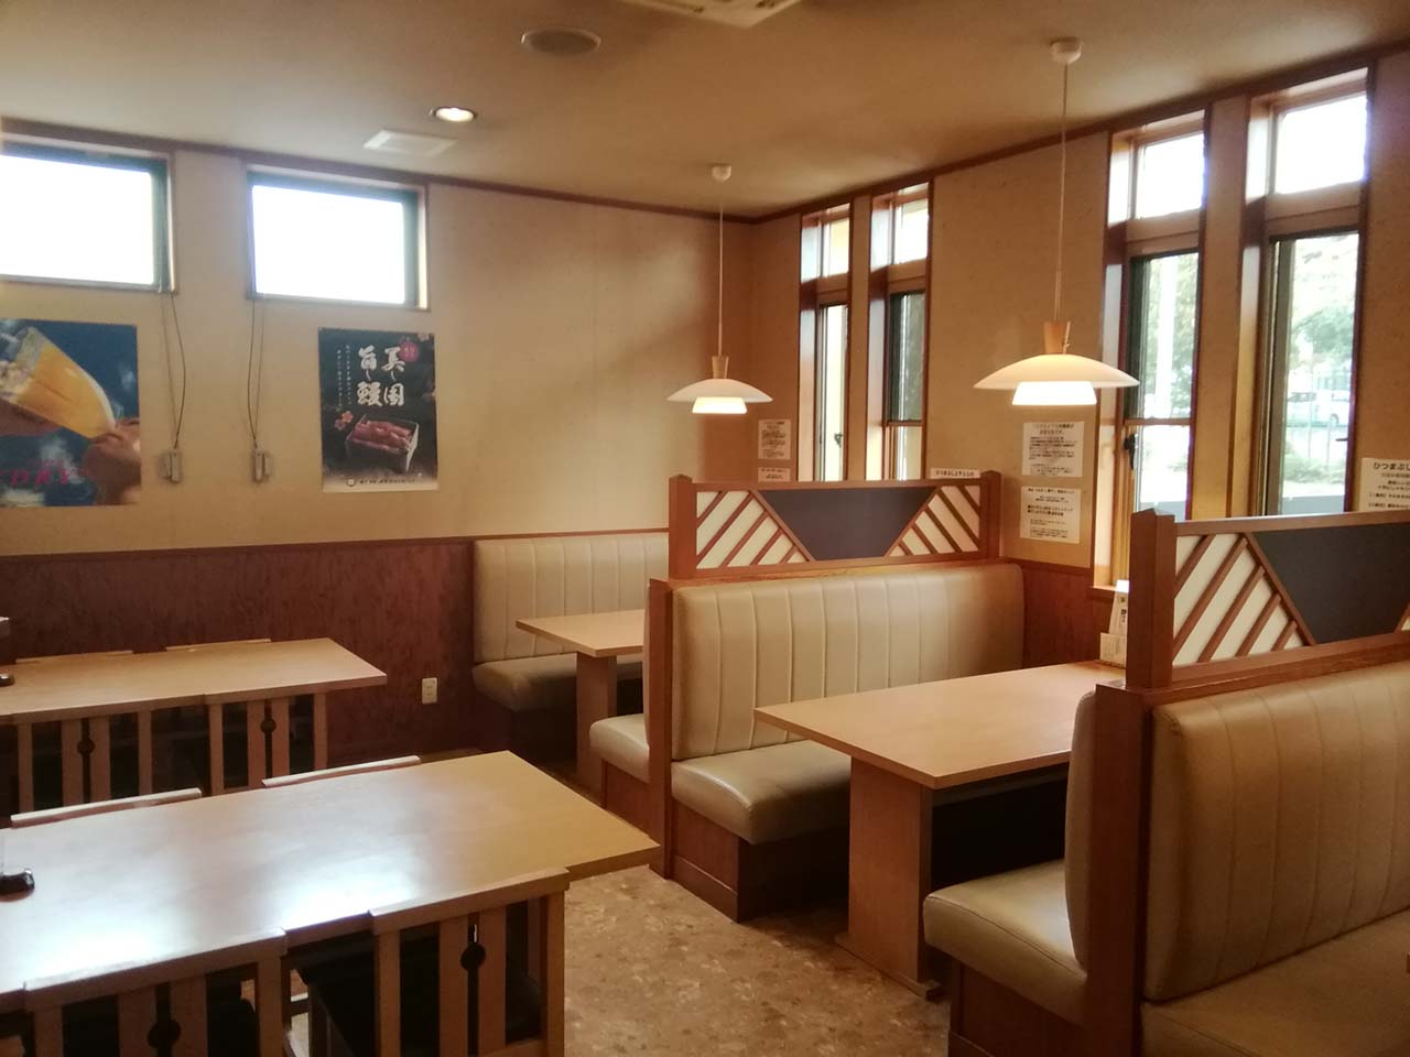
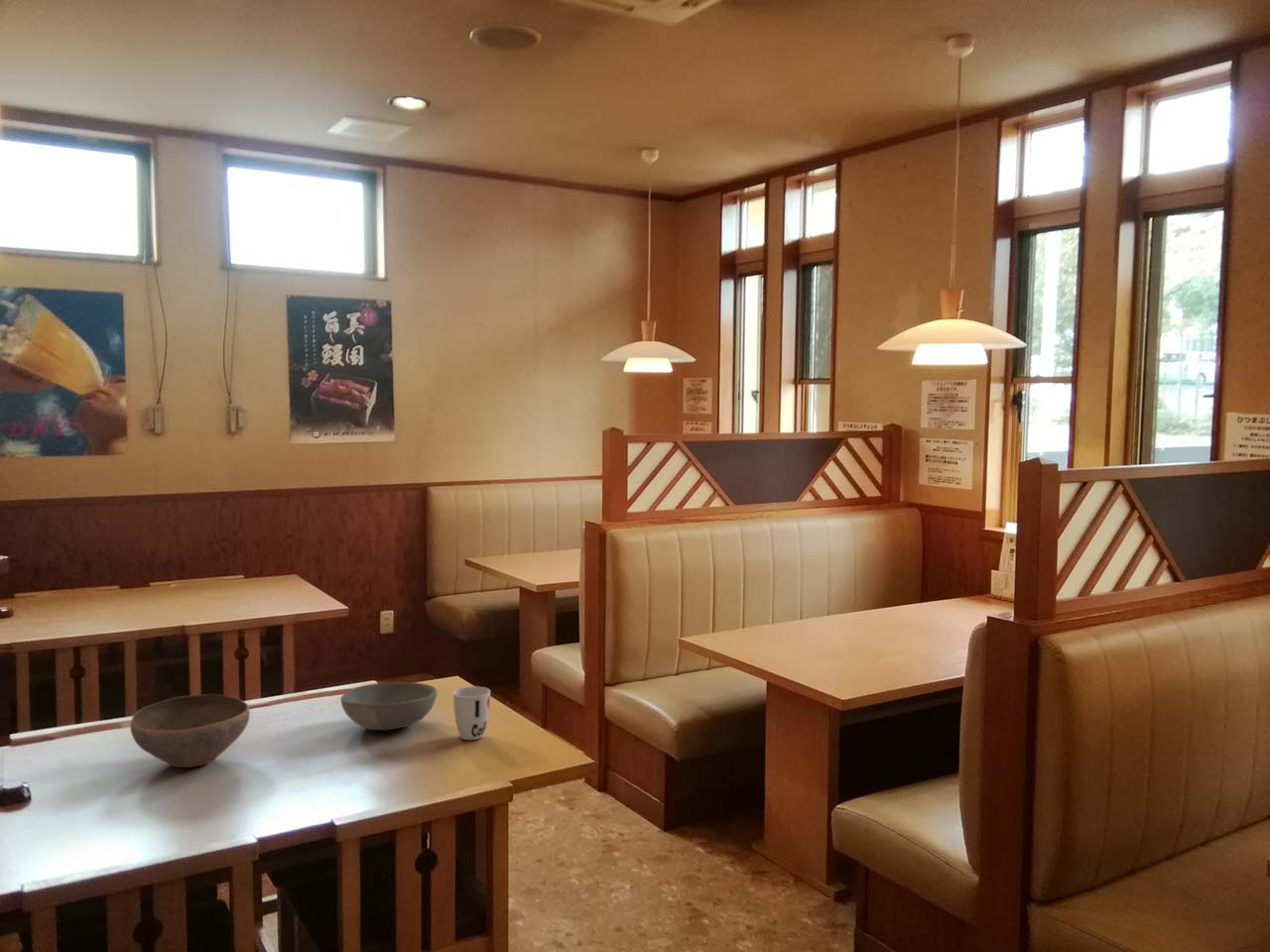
+ bowl [339,681,439,731]
+ bowl [130,693,251,769]
+ cup [451,685,491,741]
